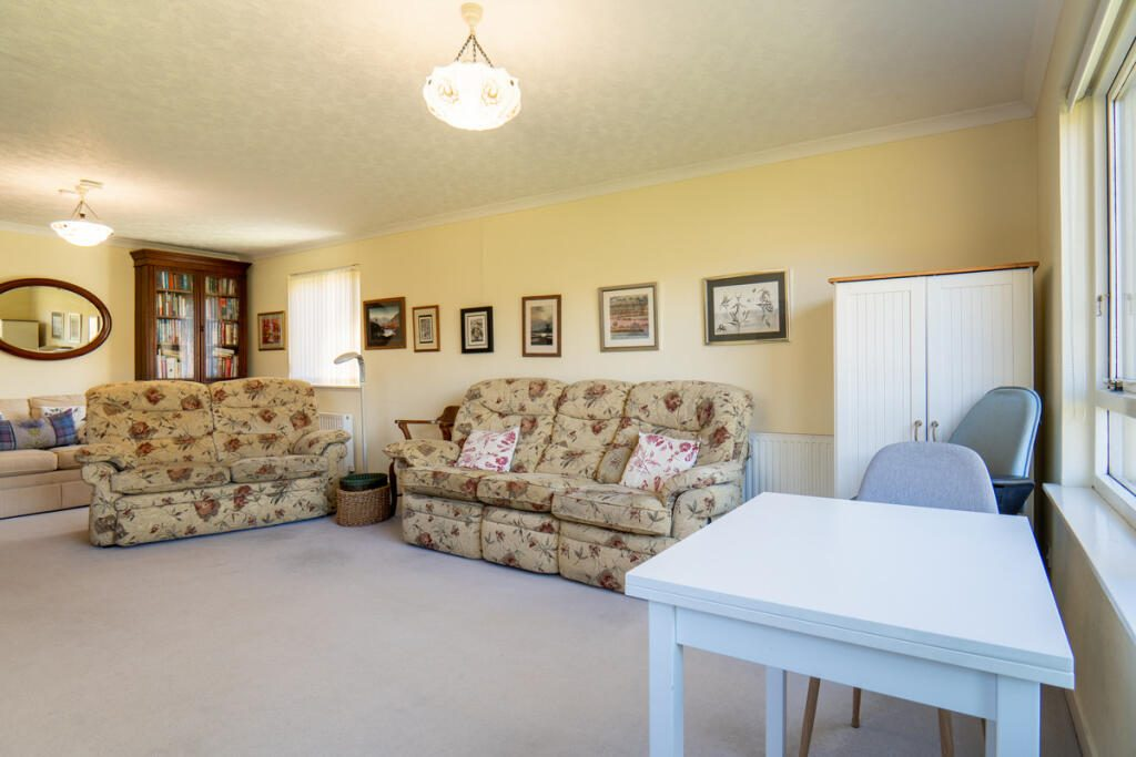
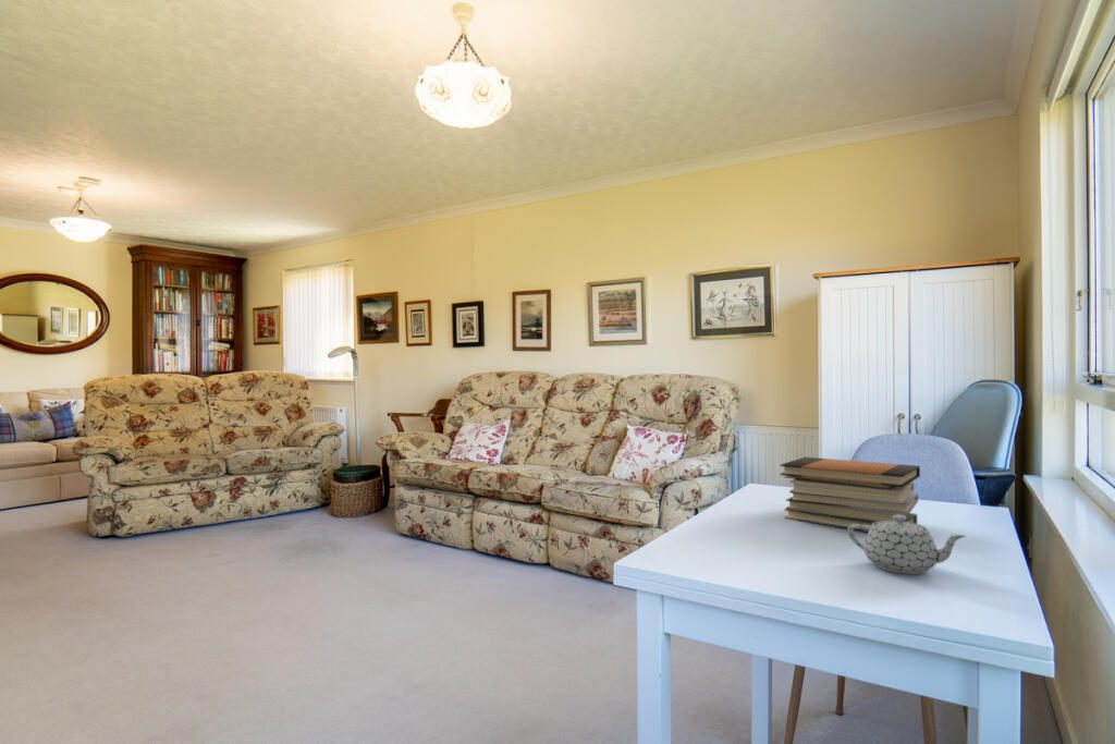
+ book stack [779,456,921,533]
+ teapot [847,515,967,575]
